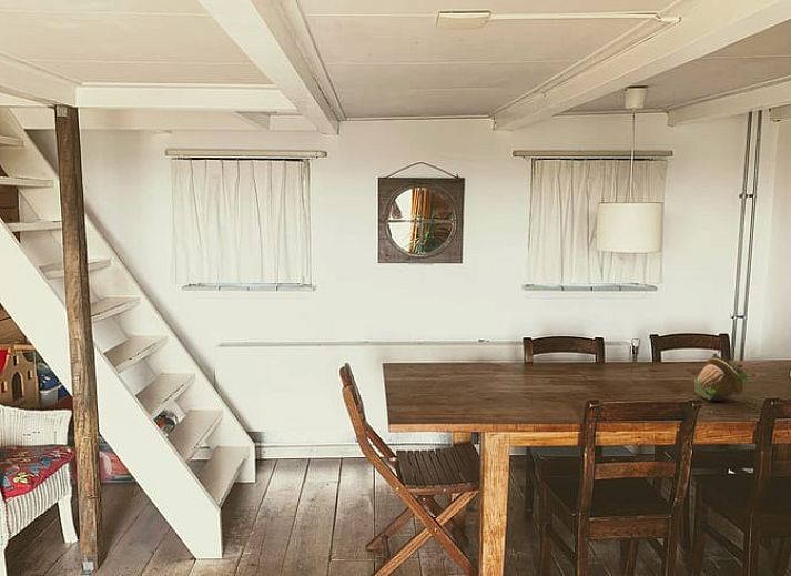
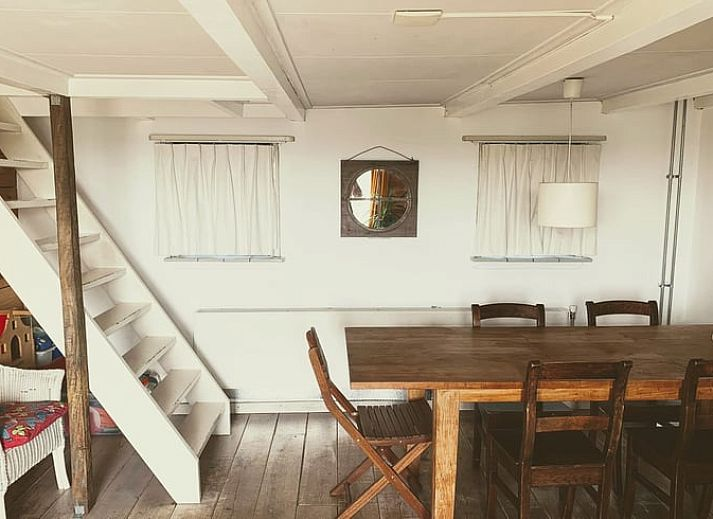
- flower pot [693,348,757,402]
